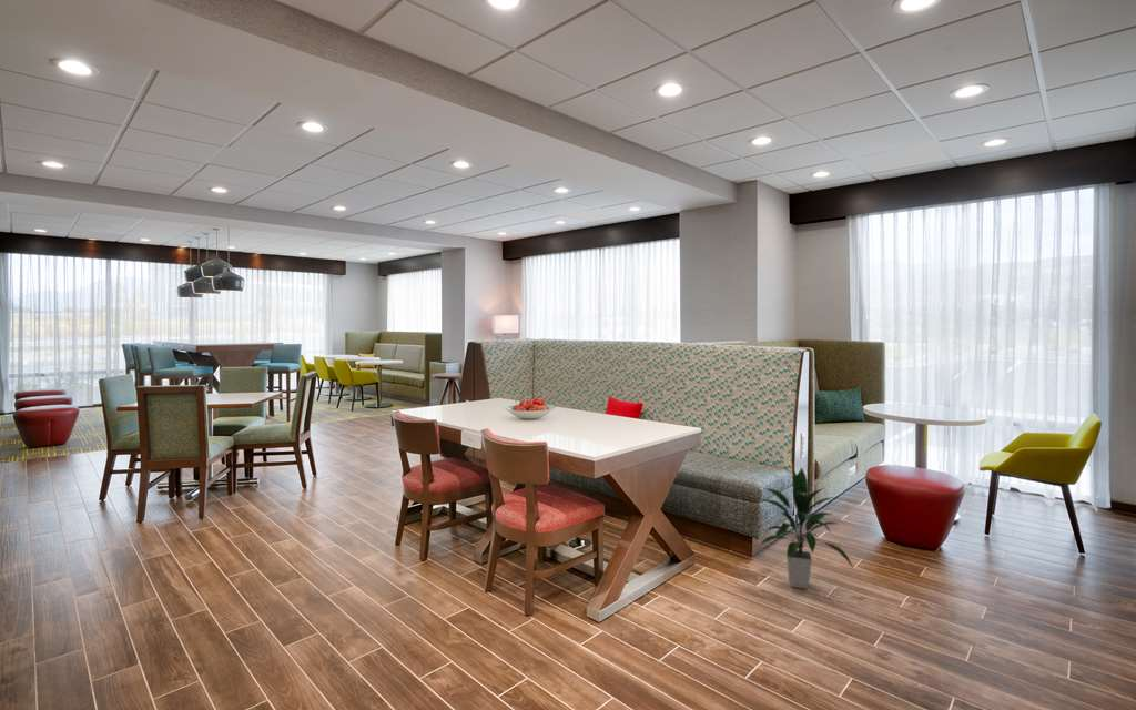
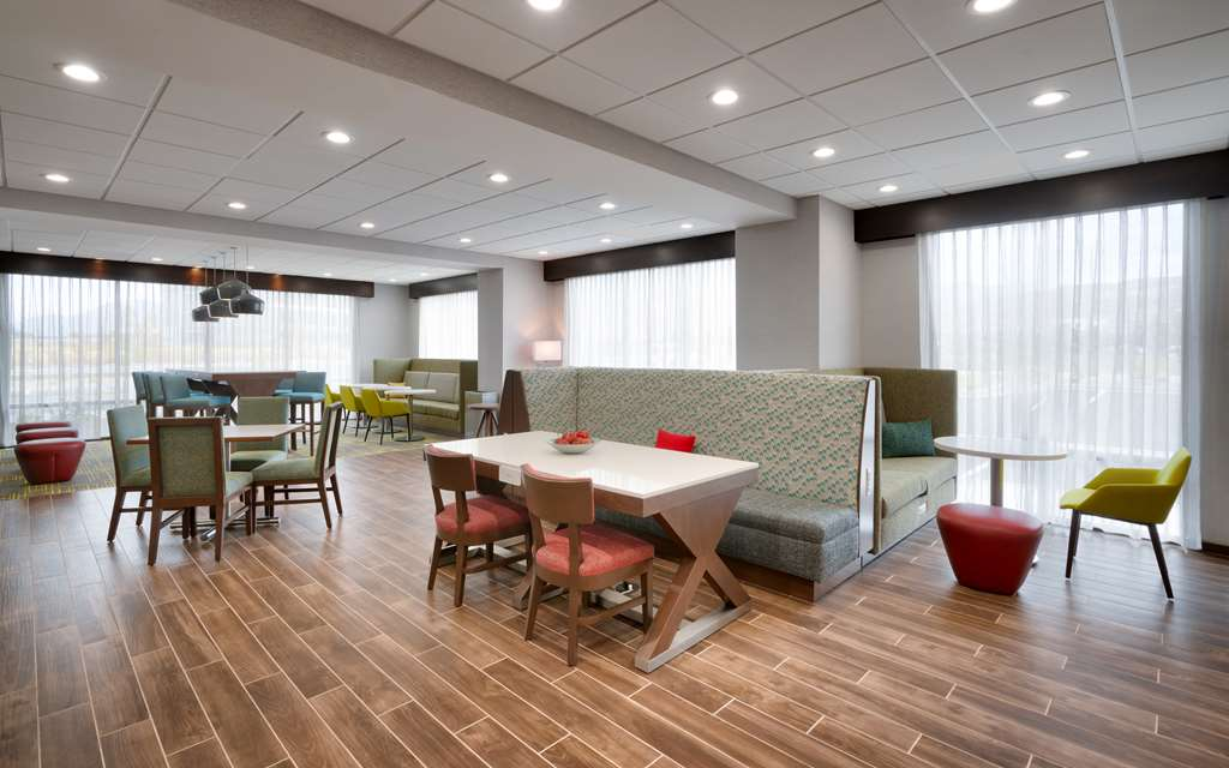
- indoor plant [758,467,855,590]
